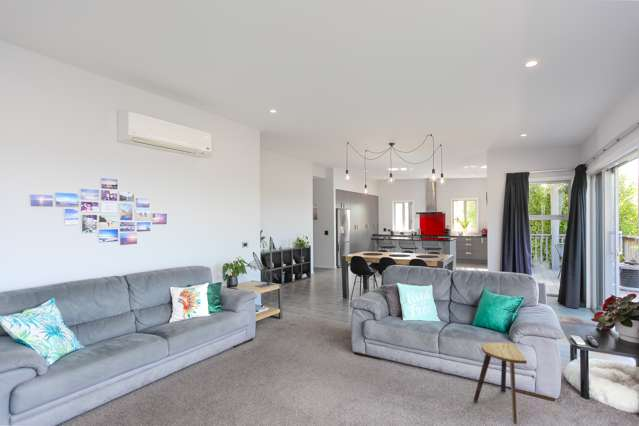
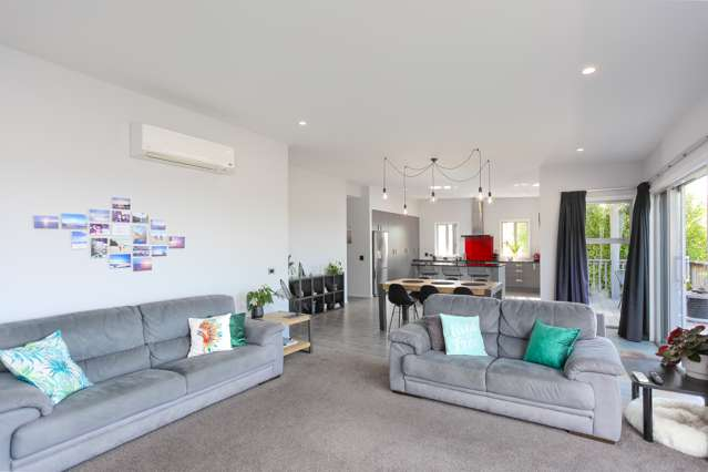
- stool [473,341,528,425]
